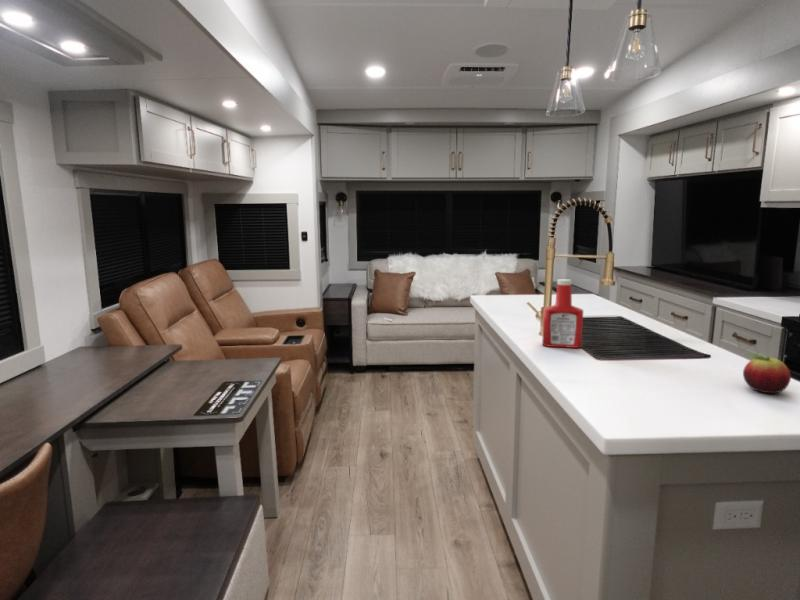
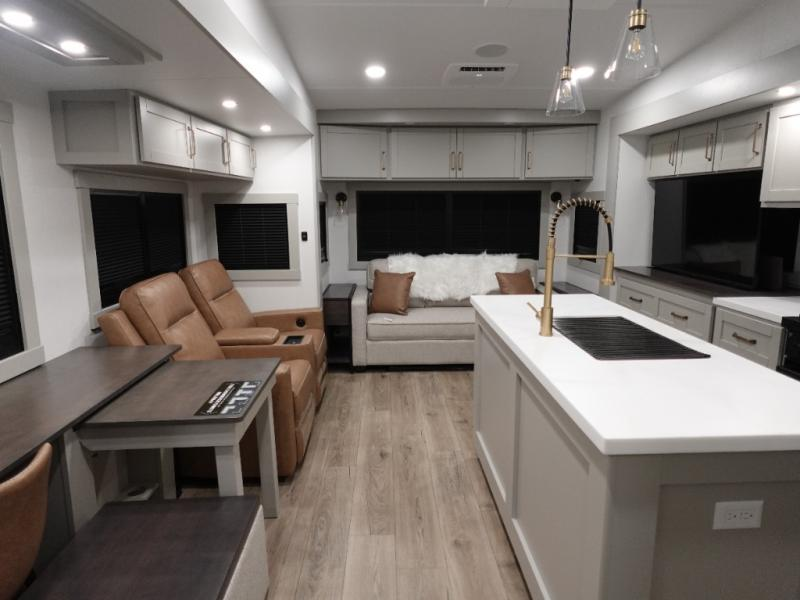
- soap bottle [541,278,584,349]
- fruit [742,353,792,395]
